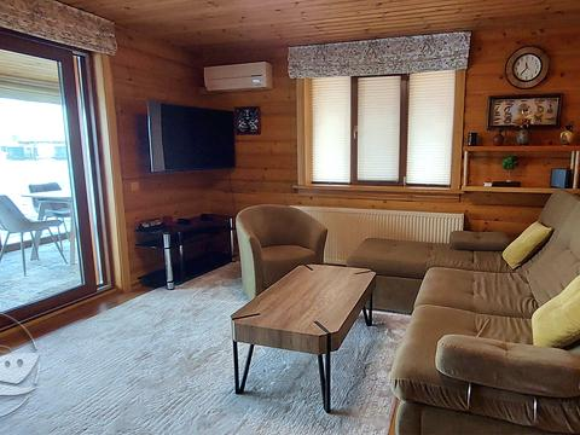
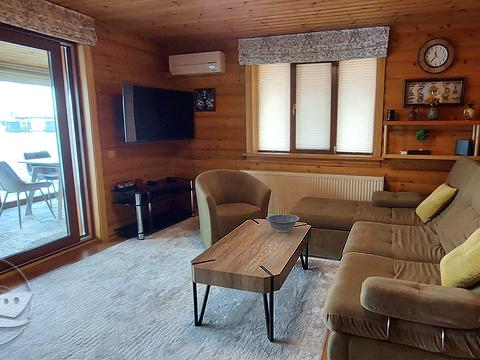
+ decorative bowl [265,213,300,233]
